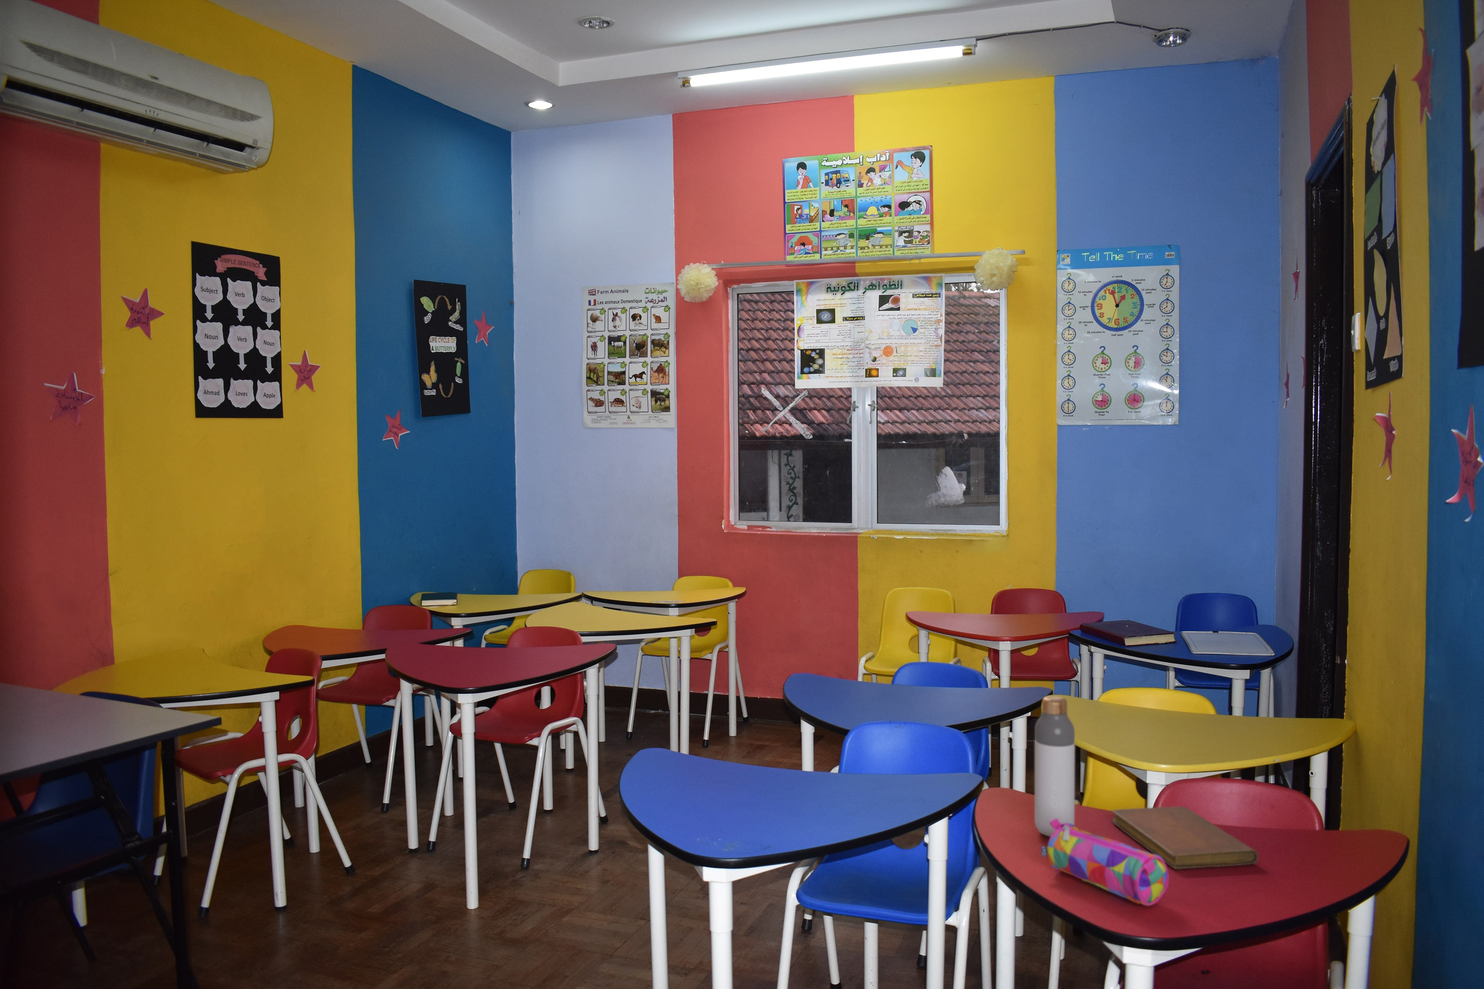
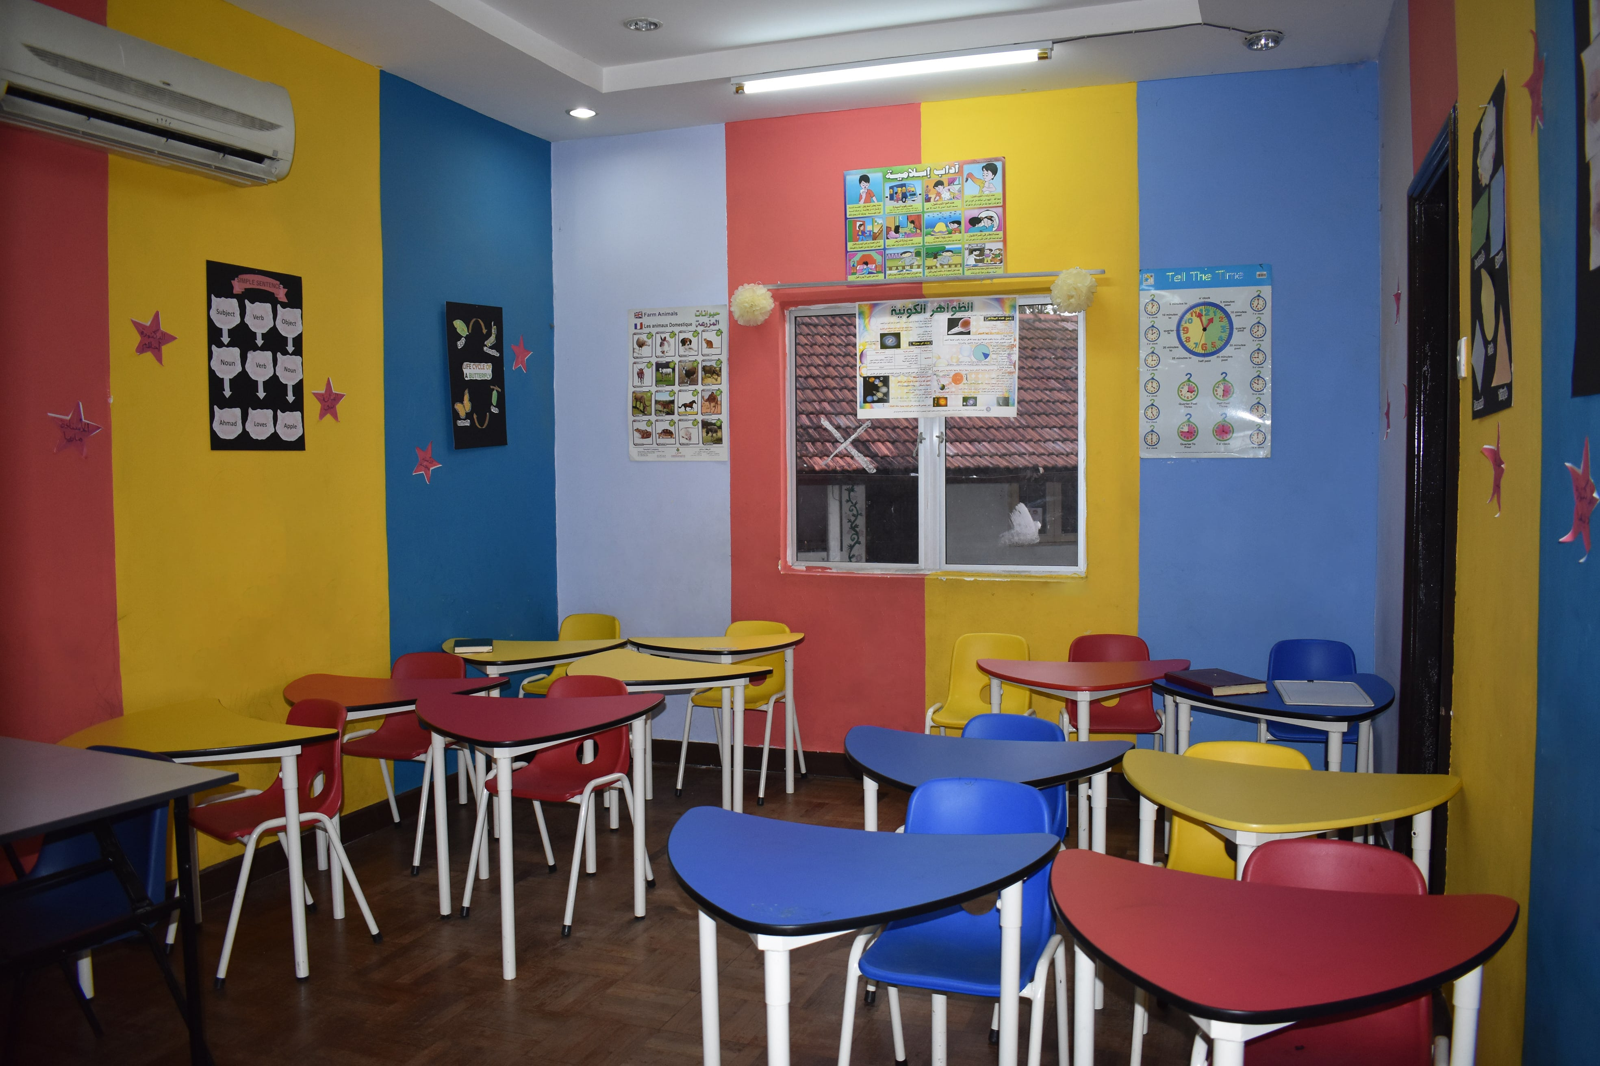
- pencil case [1040,819,1170,906]
- notebook [1111,806,1259,870]
- bottle [1034,695,1075,837]
